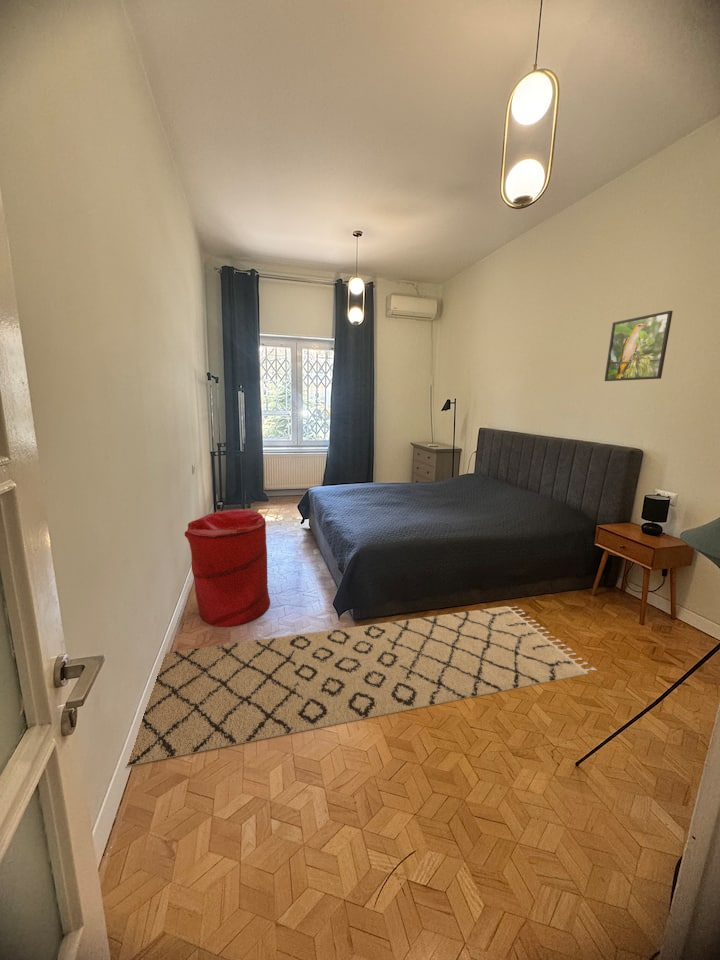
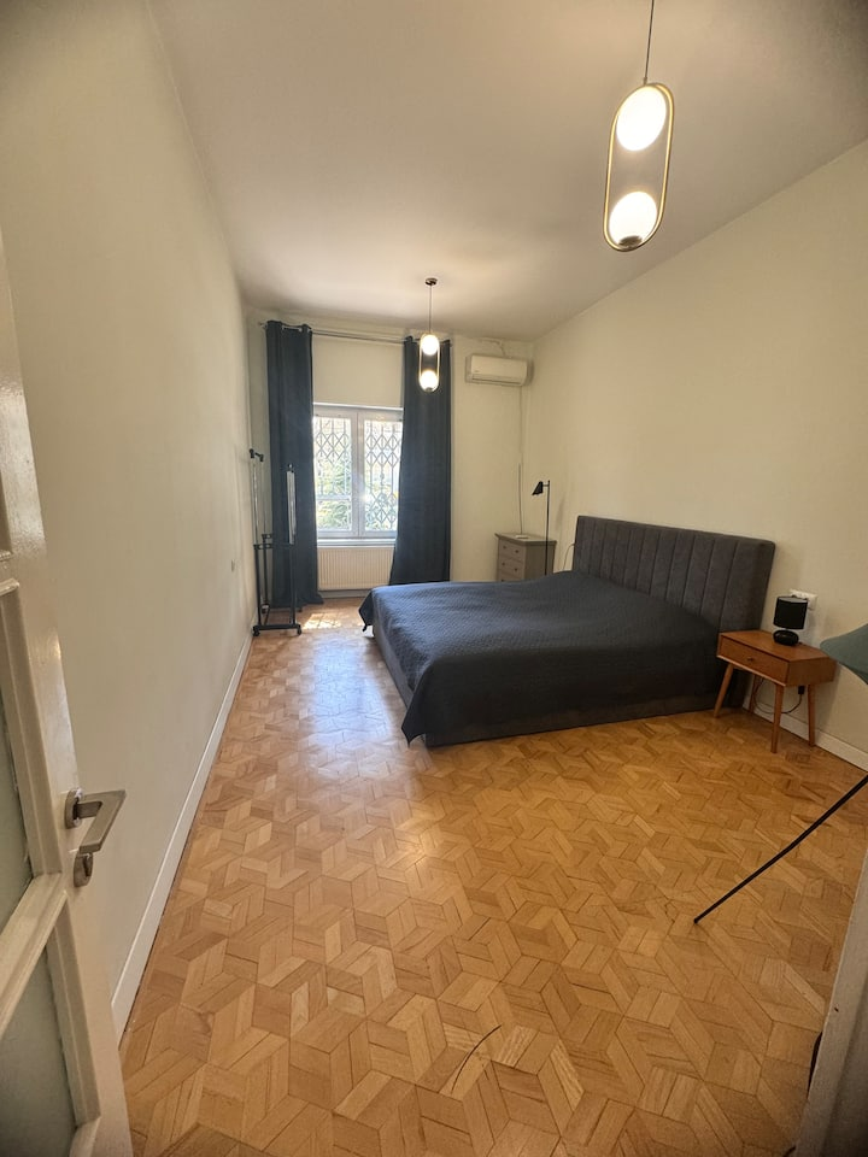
- laundry hamper [184,508,271,628]
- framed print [604,310,674,382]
- rug [126,605,598,767]
